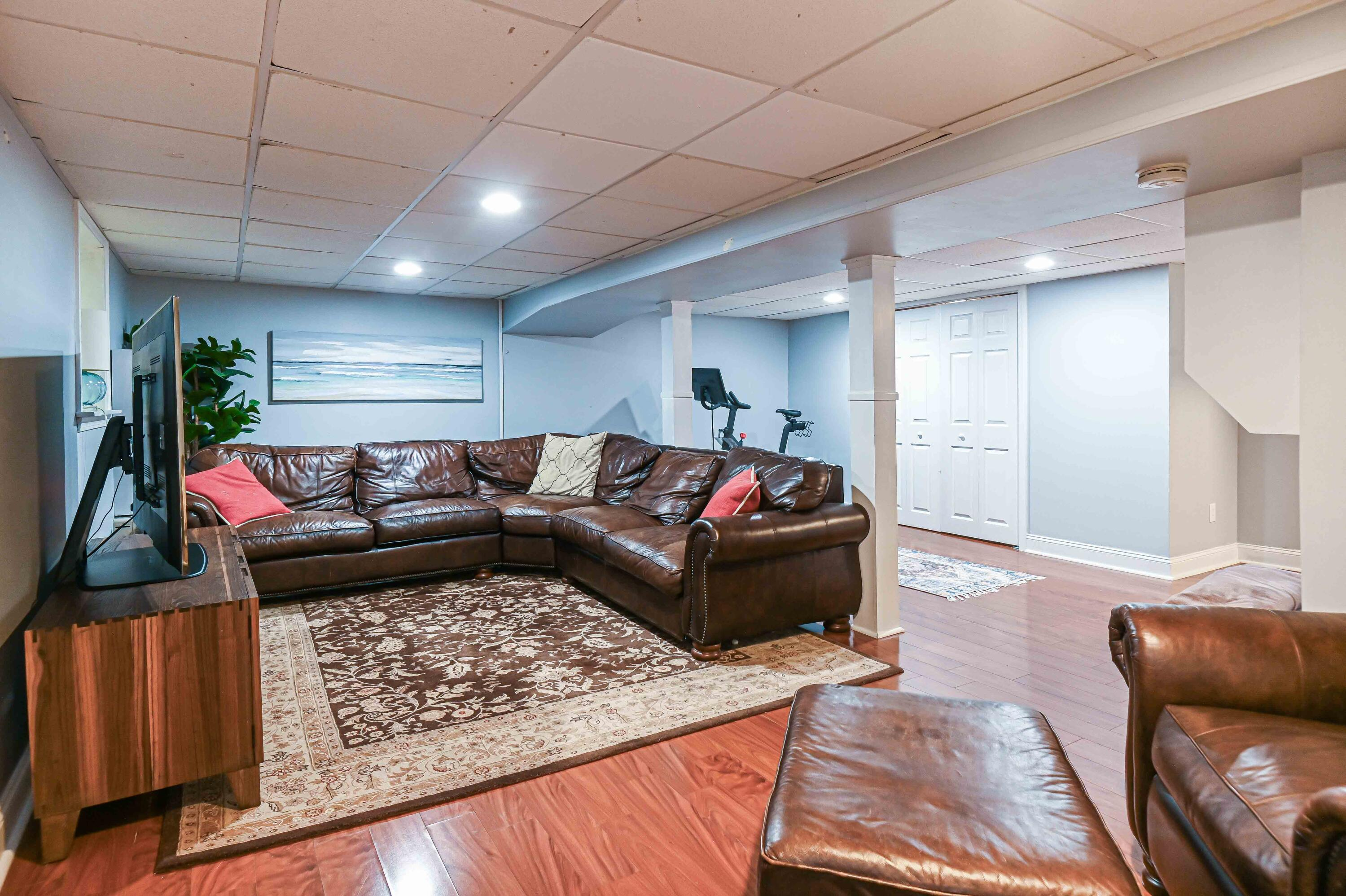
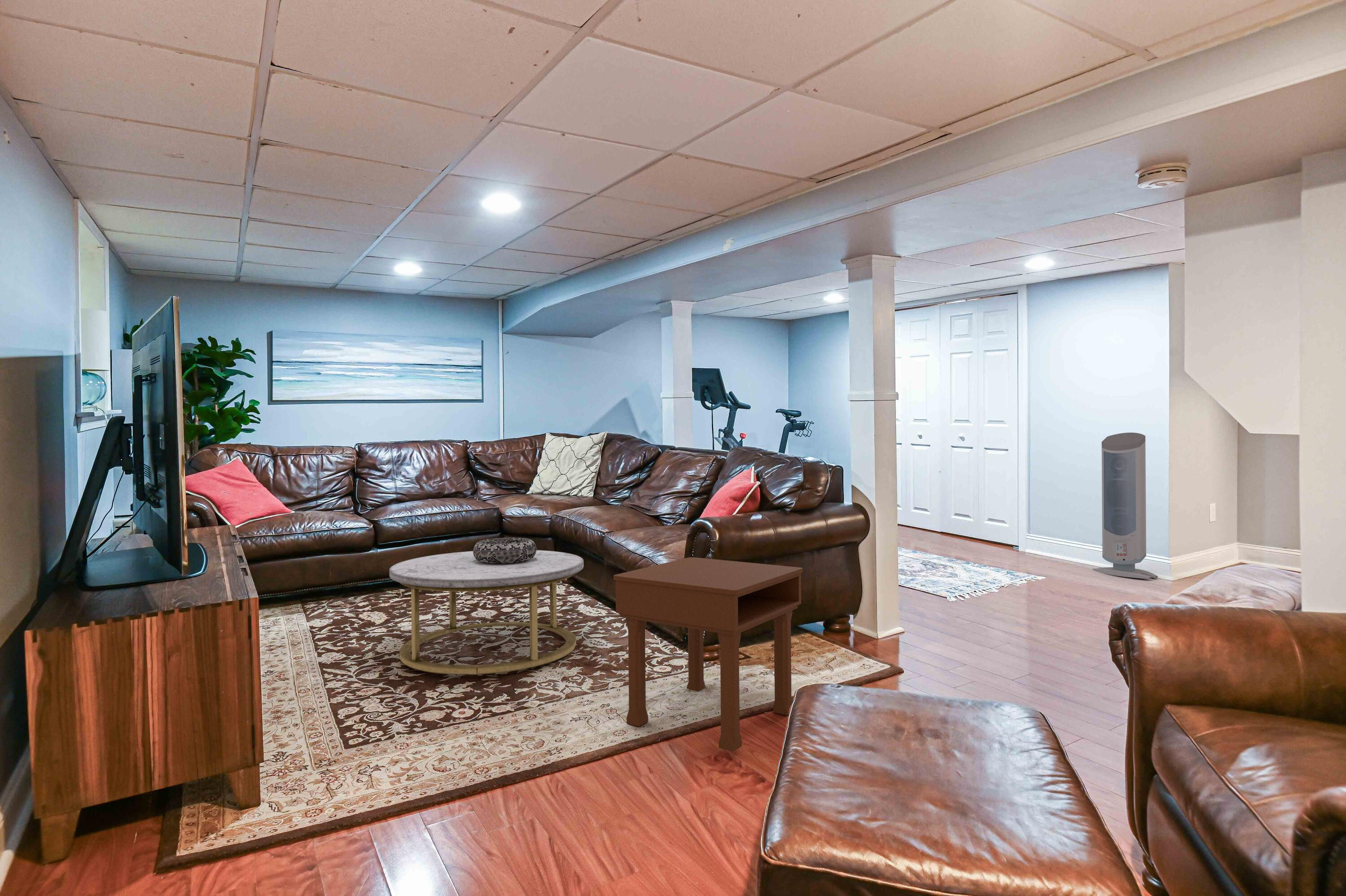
+ decorative bowl [473,537,537,564]
+ coffee table [389,550,584,675]
+ nightstand [613,557,803,752]
+ air purifier [1092,432,1158,580]
